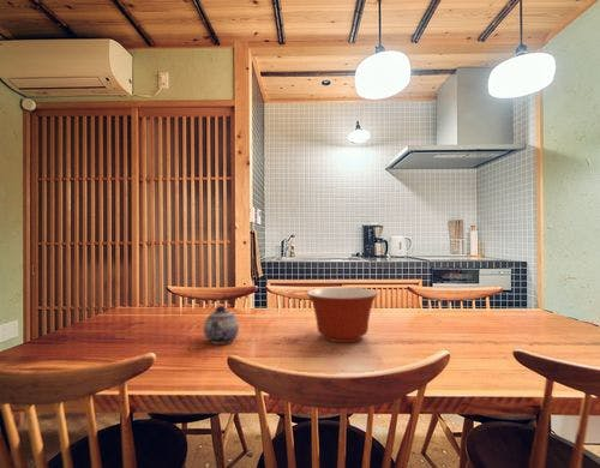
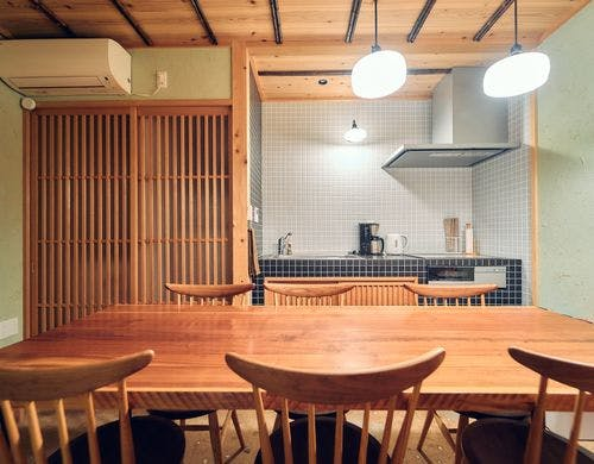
- teapot [203,305,240,346]
- mixing bowl [306,286,379,343]
